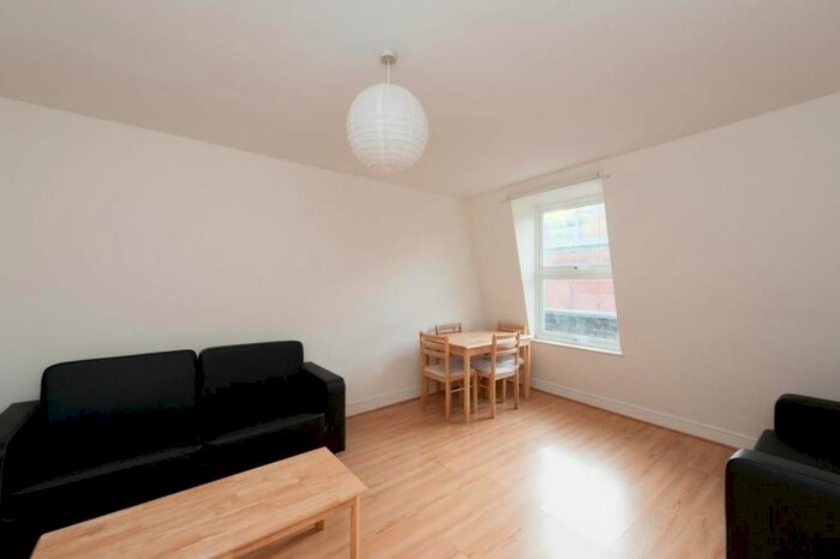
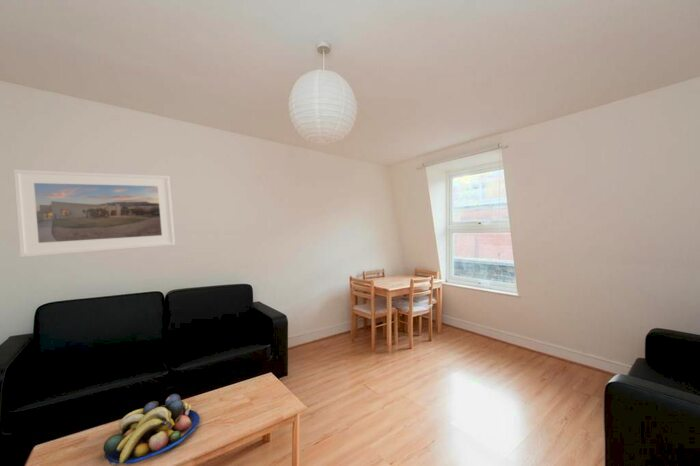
+ fruit bowl [102,393,201,466]
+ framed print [13,168,176,258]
